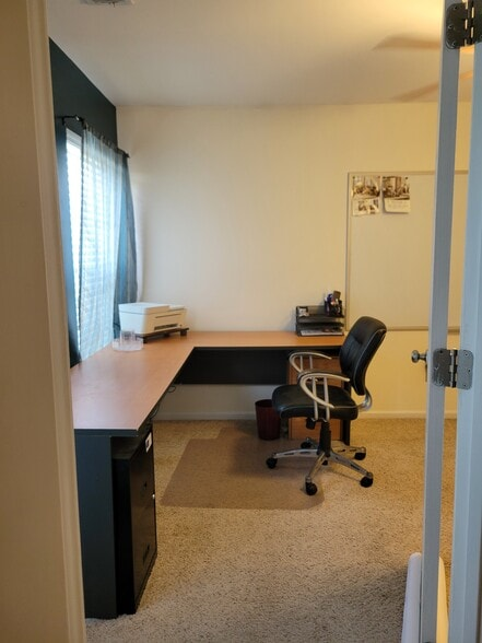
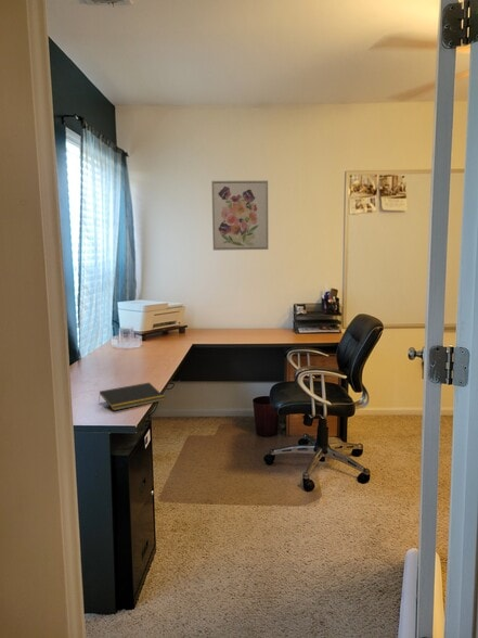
+ notepad [98,382,167,412]
+ wall art [210,180,269,252]
